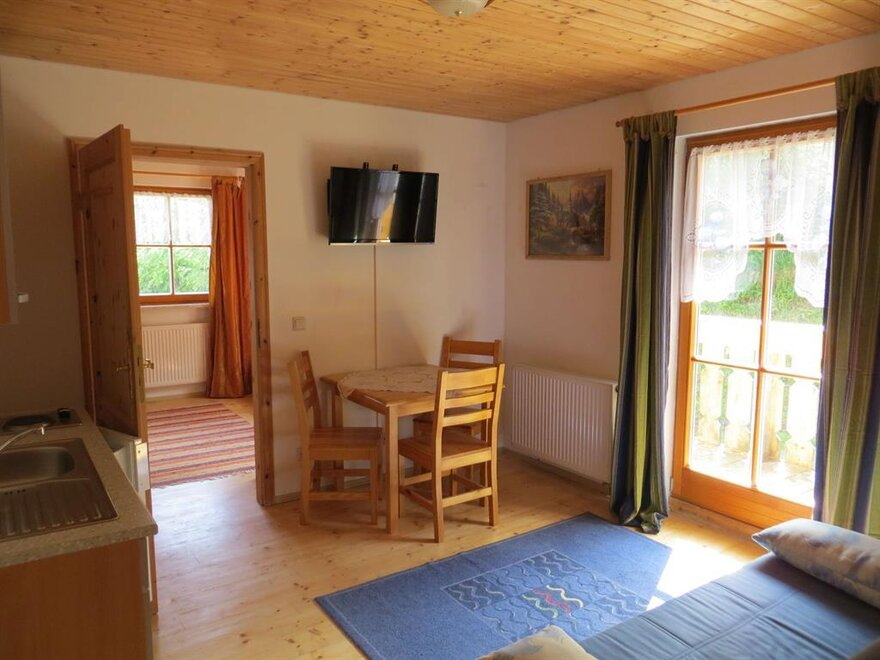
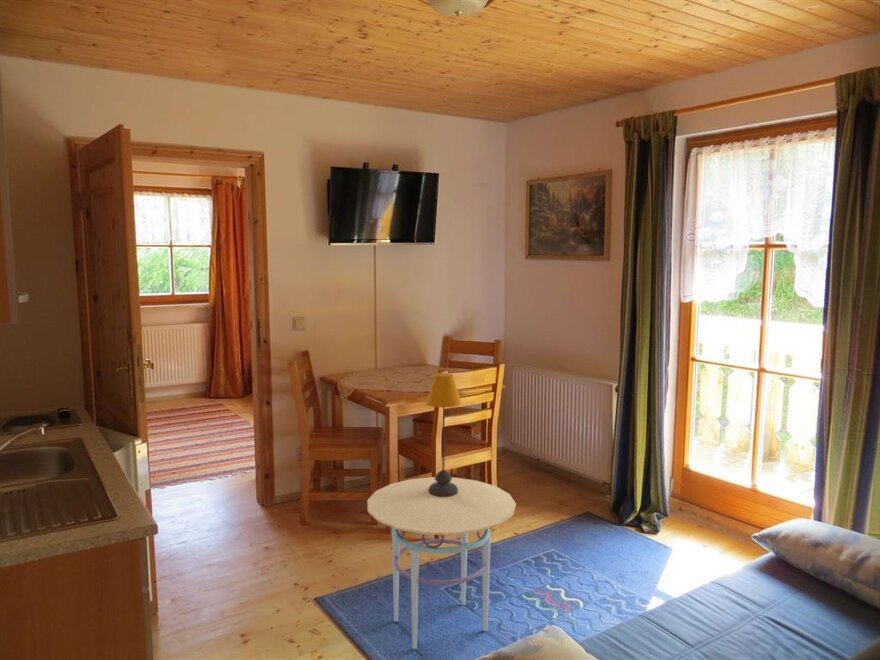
+ table lamp [425,372,462,497]
+ side table [366,476,517,650]
